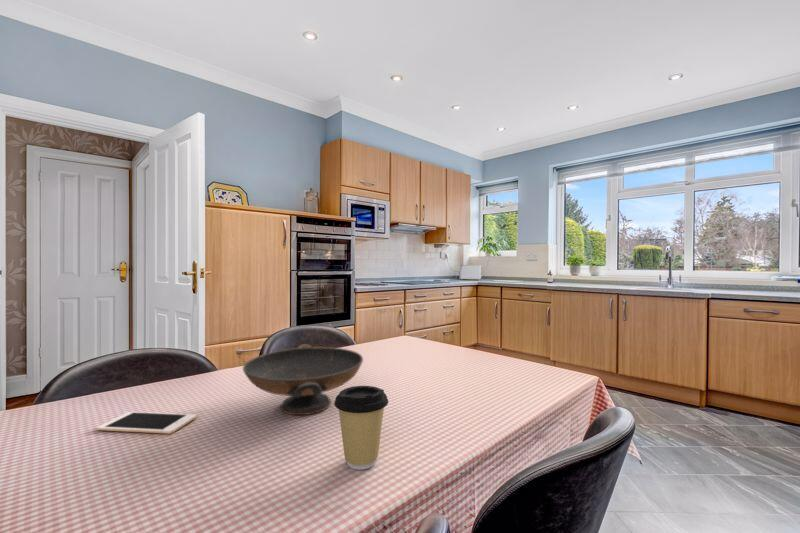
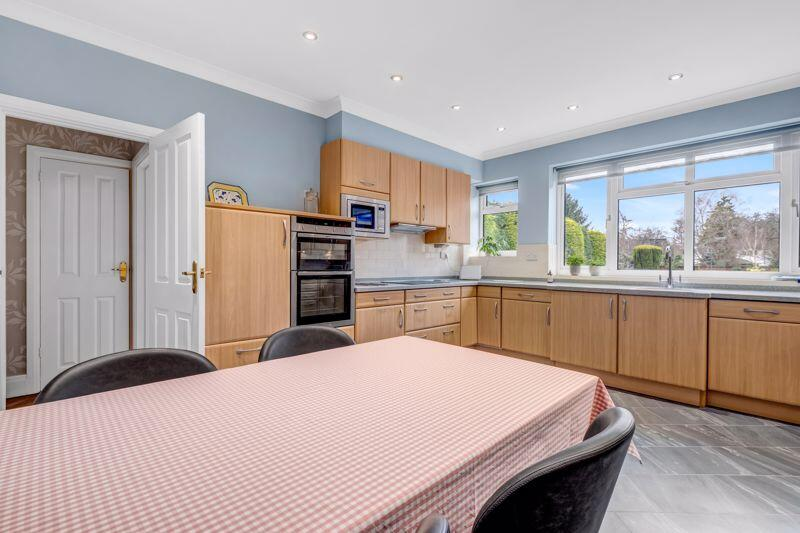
- cell phone [96,411,197,435]
- coffee cup [333,385,389,471]
- decorative bowl [242,343,364,416]
